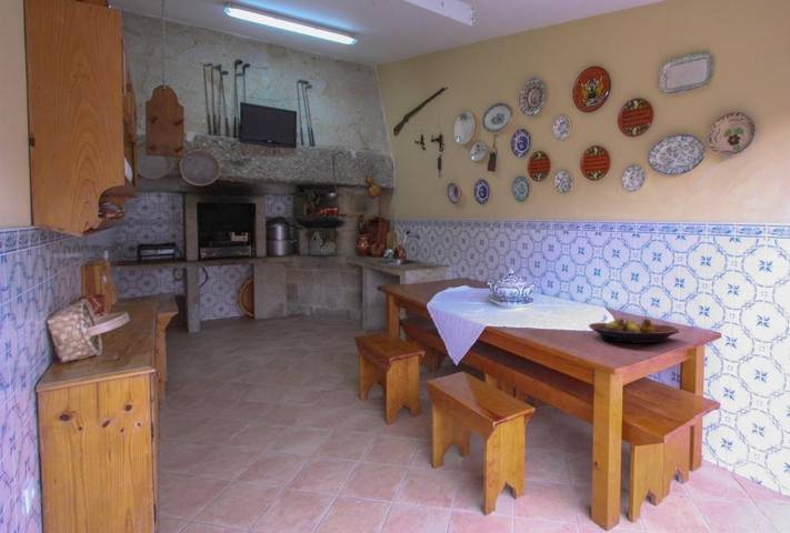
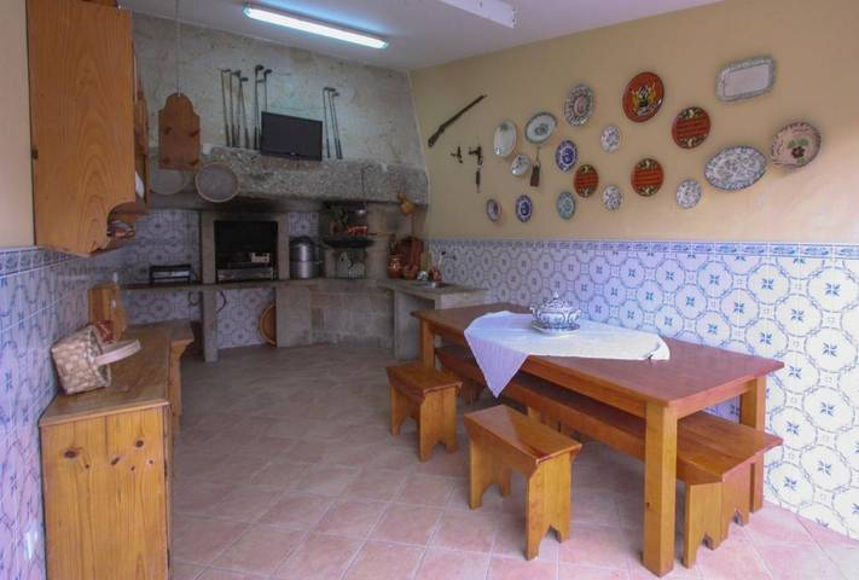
- fruit bowl [588,316,680,344]
